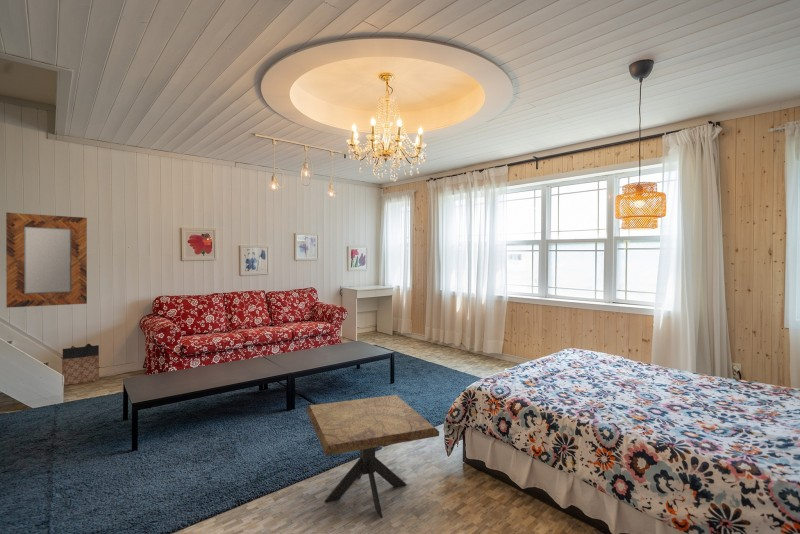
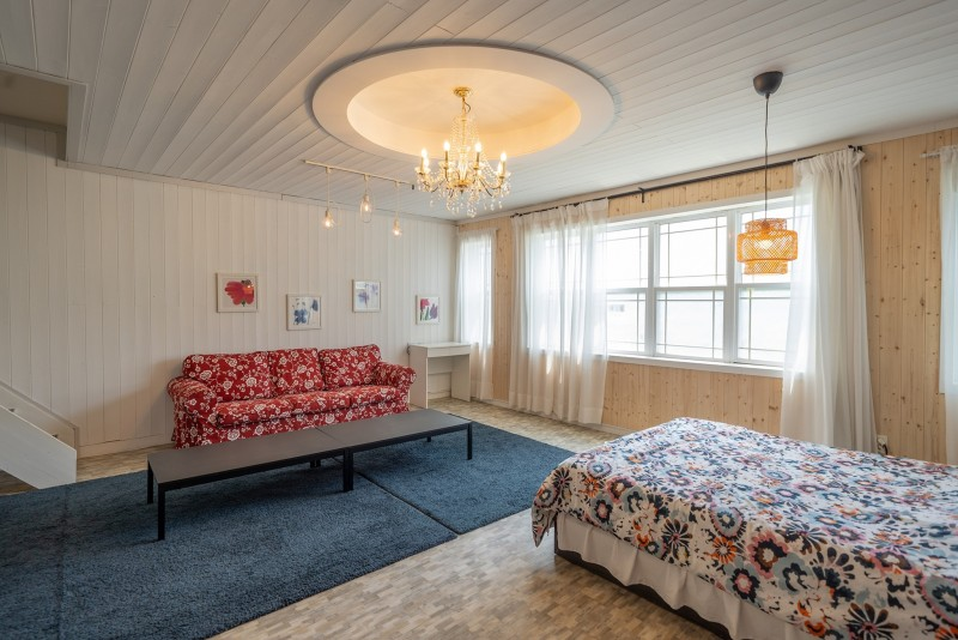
- home mirror [5,212,88,309]
- side table [305,394,440,519]
- bag [62,343,100,386]
